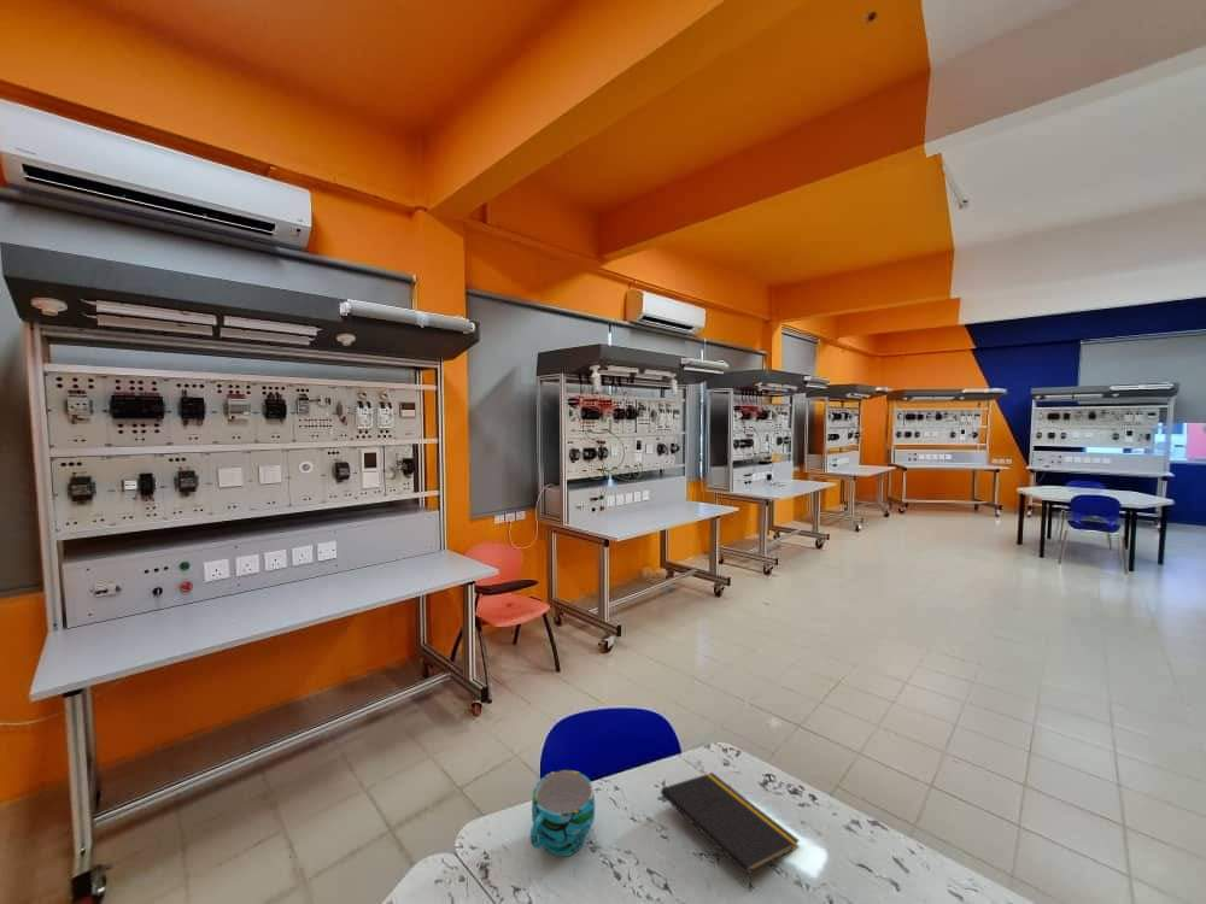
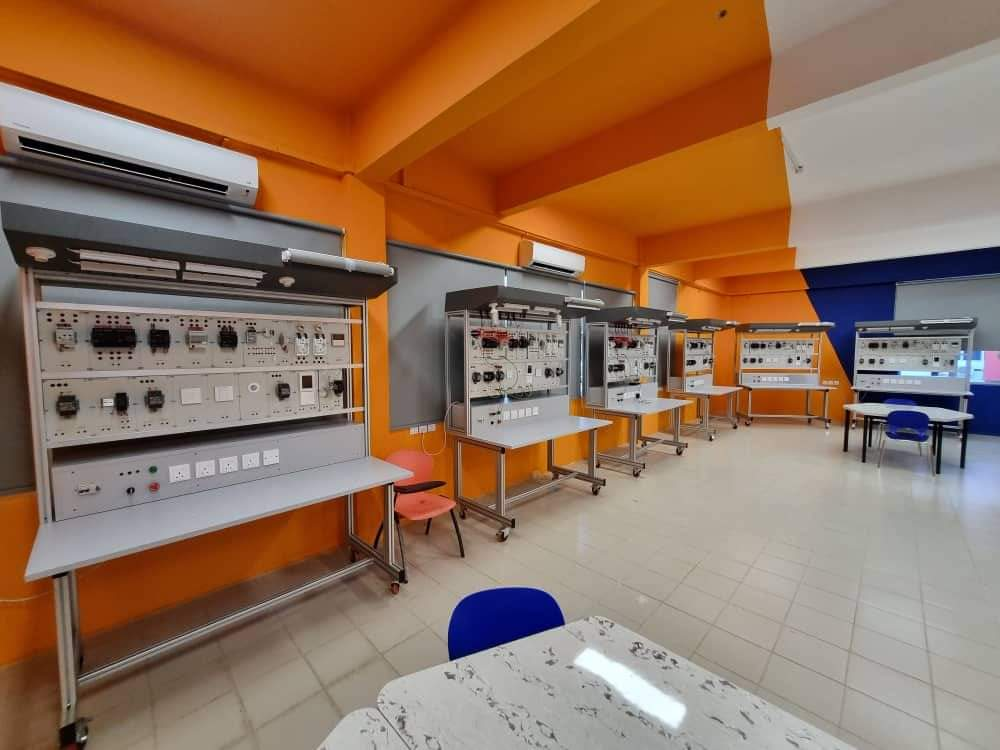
- notepad [660,771,801,892]
- cup [529,769,596,857]
